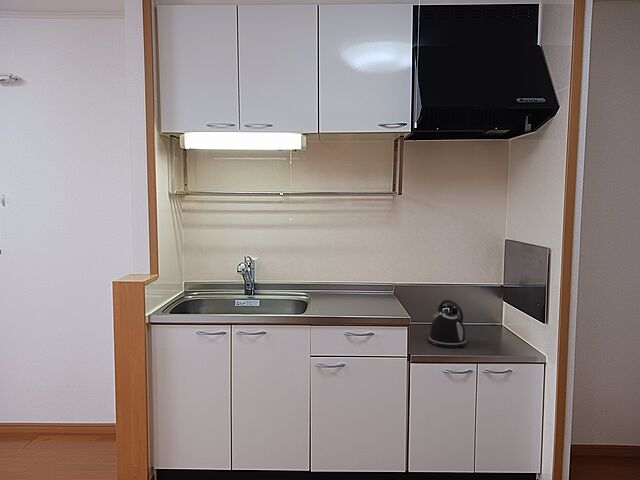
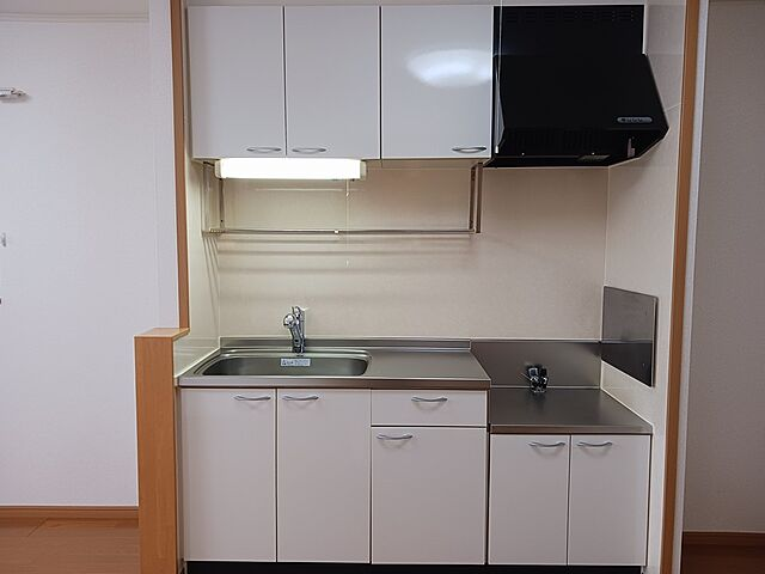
- kettle [428,299,467,349]
